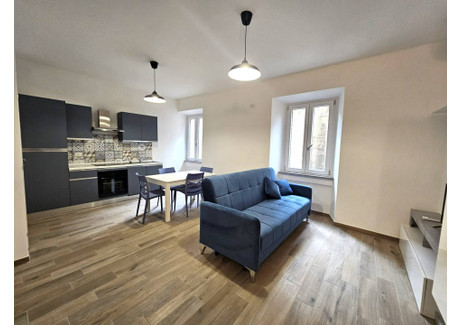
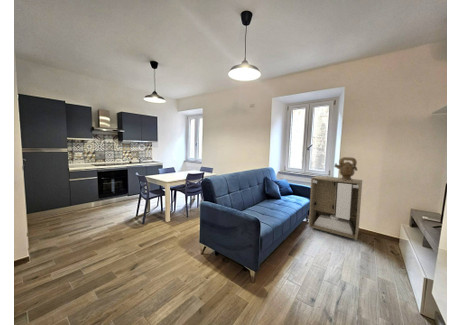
+ decorative urn [333,156,359,181]
+ cabinet [308,175,363,241]
